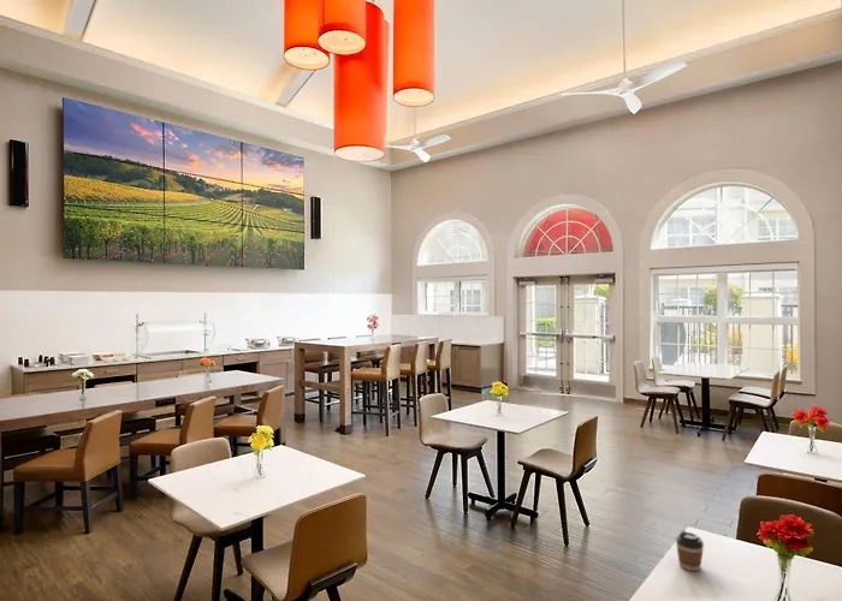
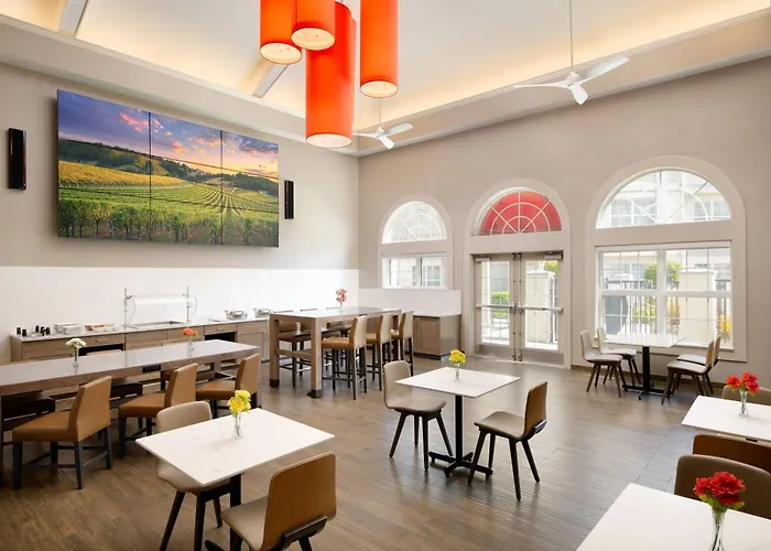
- coffee cup [675,529,705,572]
